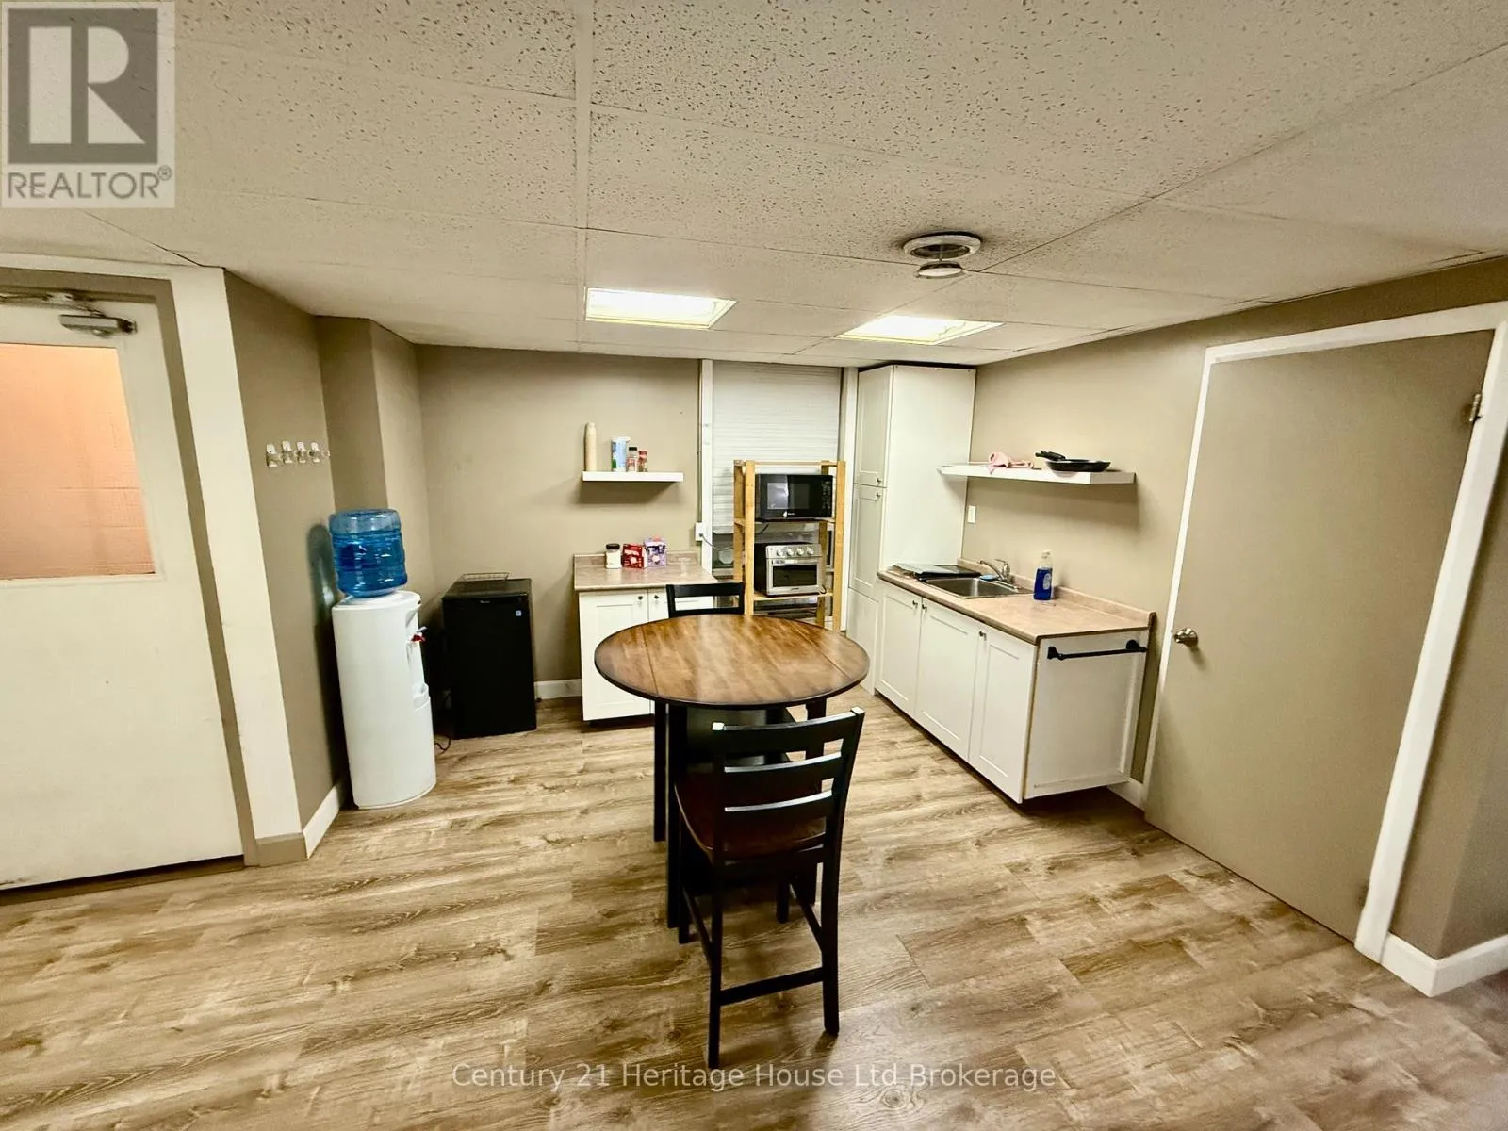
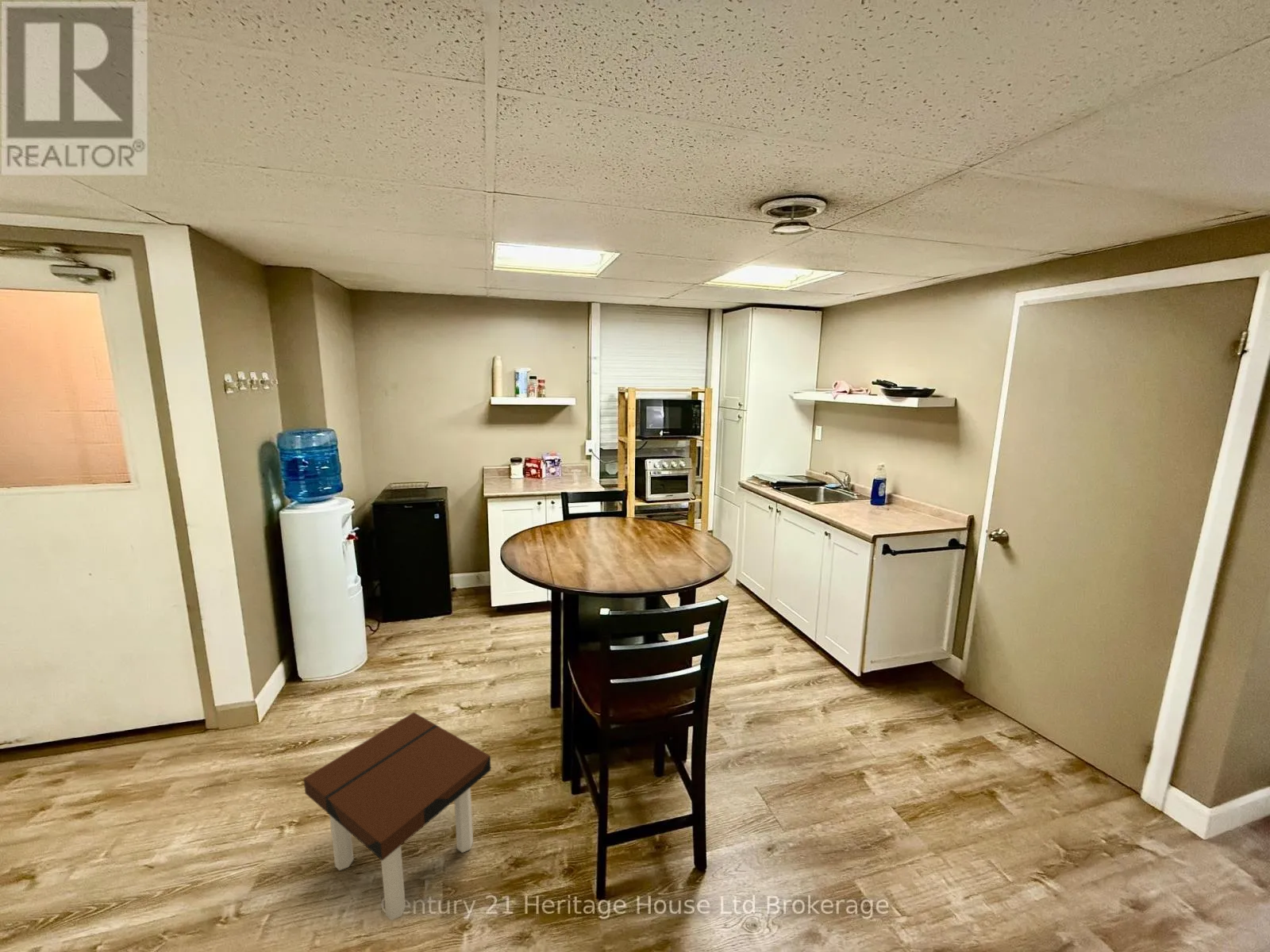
+ side table [302,712,491,921]
